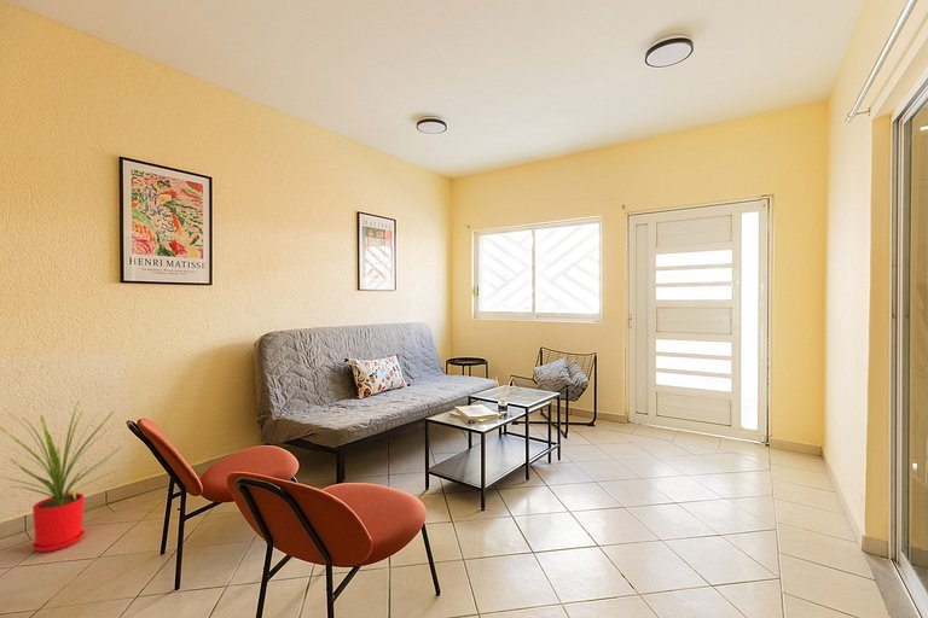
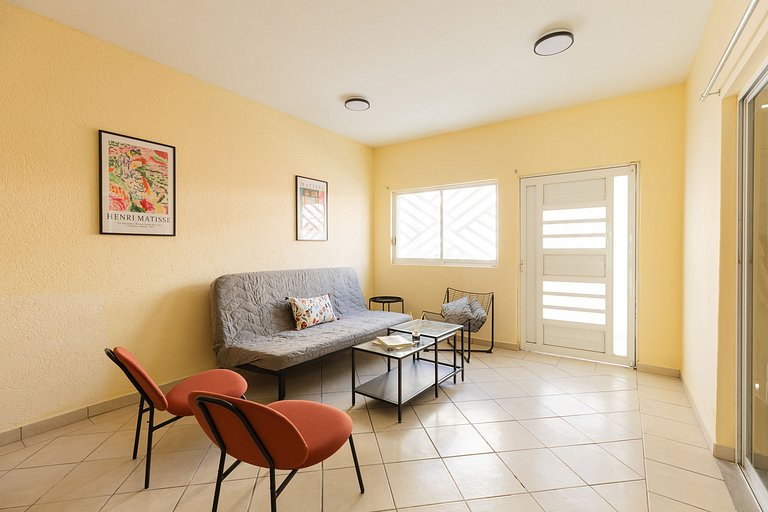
- house plant [0,401,123,553]
